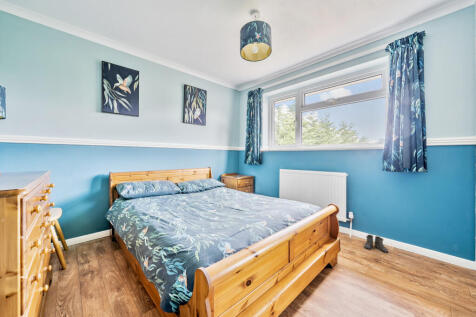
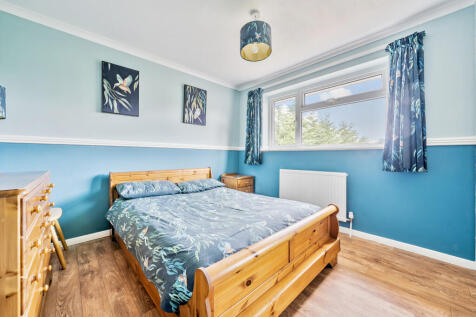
- boots [363,234,389,254]
